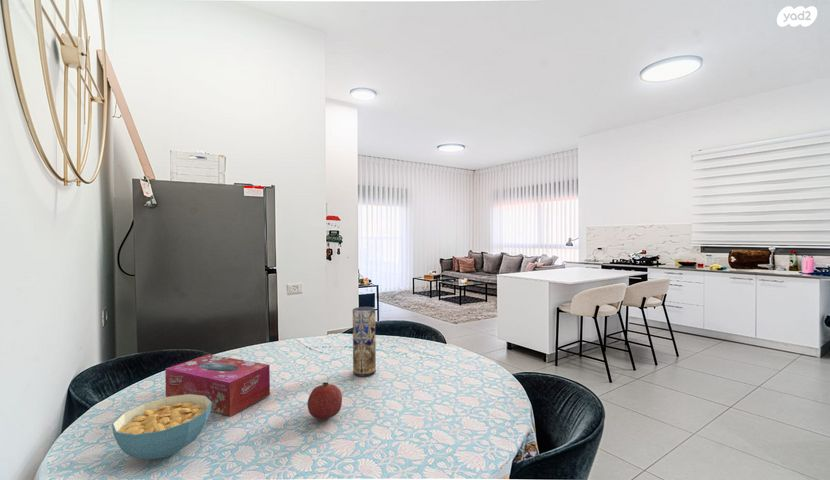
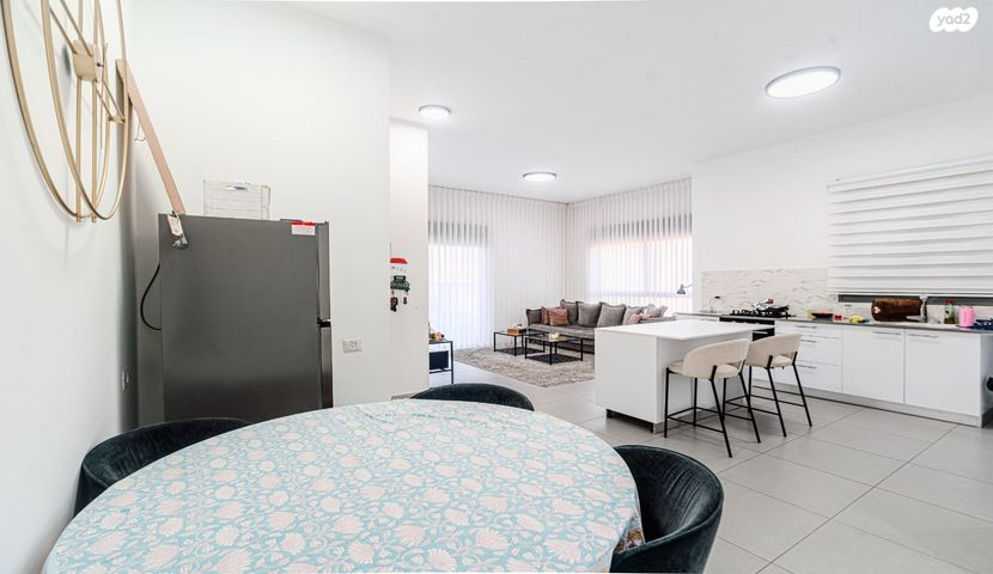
- fruit [307,381,343,420]
- vase [352,306,377,377]
- cereal bowl [111,394,212,461]
- tissue box [164,353,271,417]
